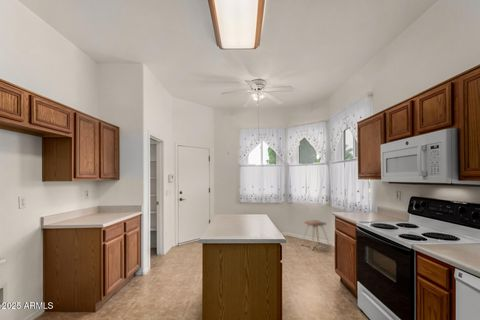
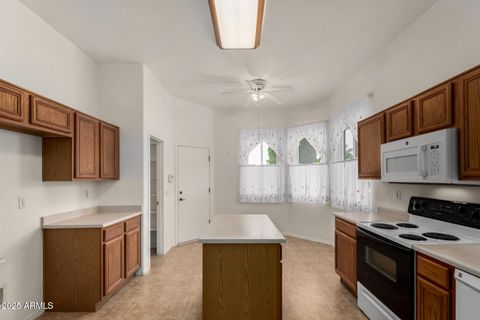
- music stool [300,219,332,251]
